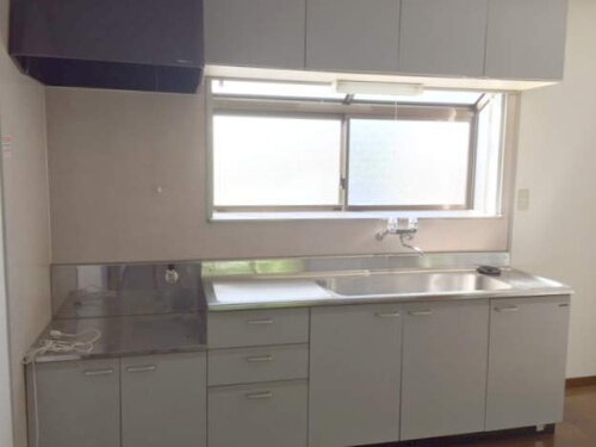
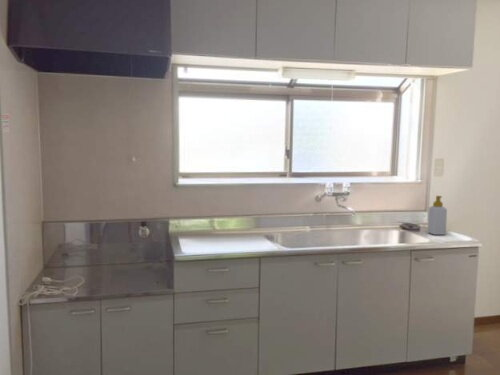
+ soap bottle [427,195,448,236]
